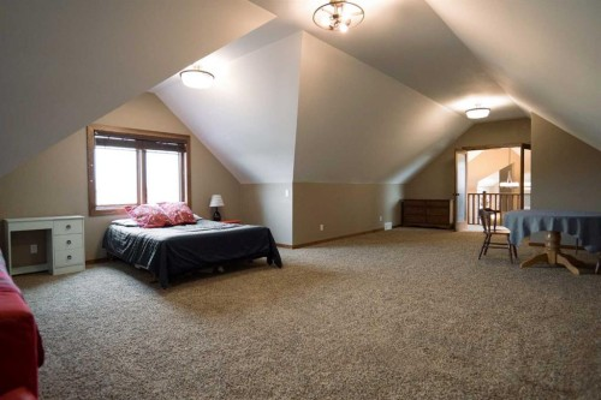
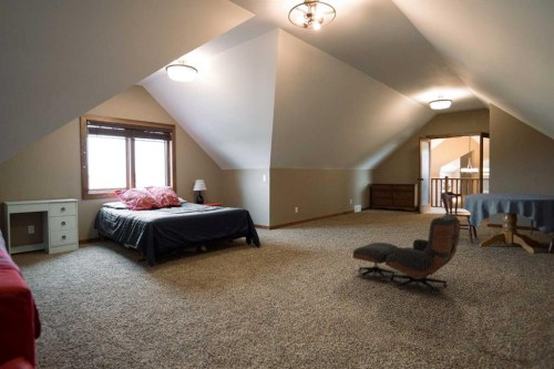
+ lounge chair [352,214,461,296]
